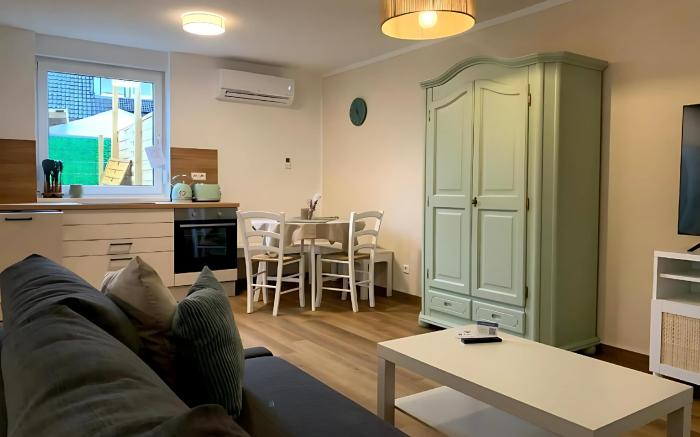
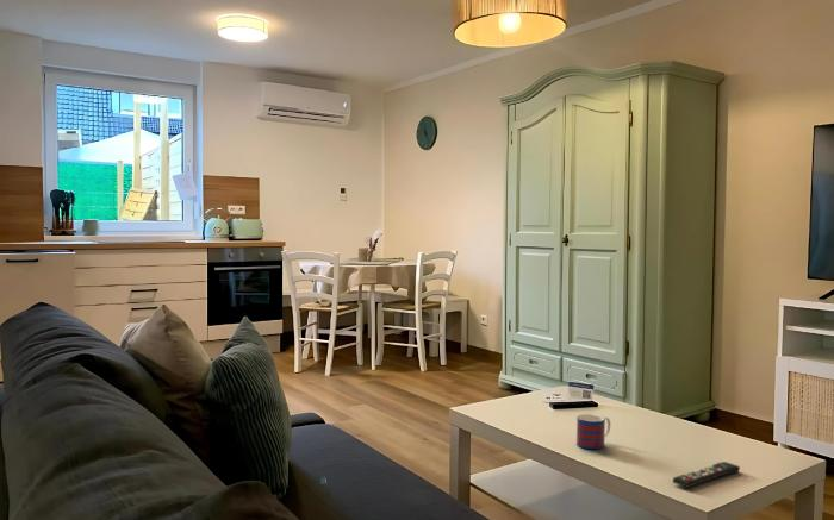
+ mug [575,413,611,451]
+ remote control [672,461,741,489]
